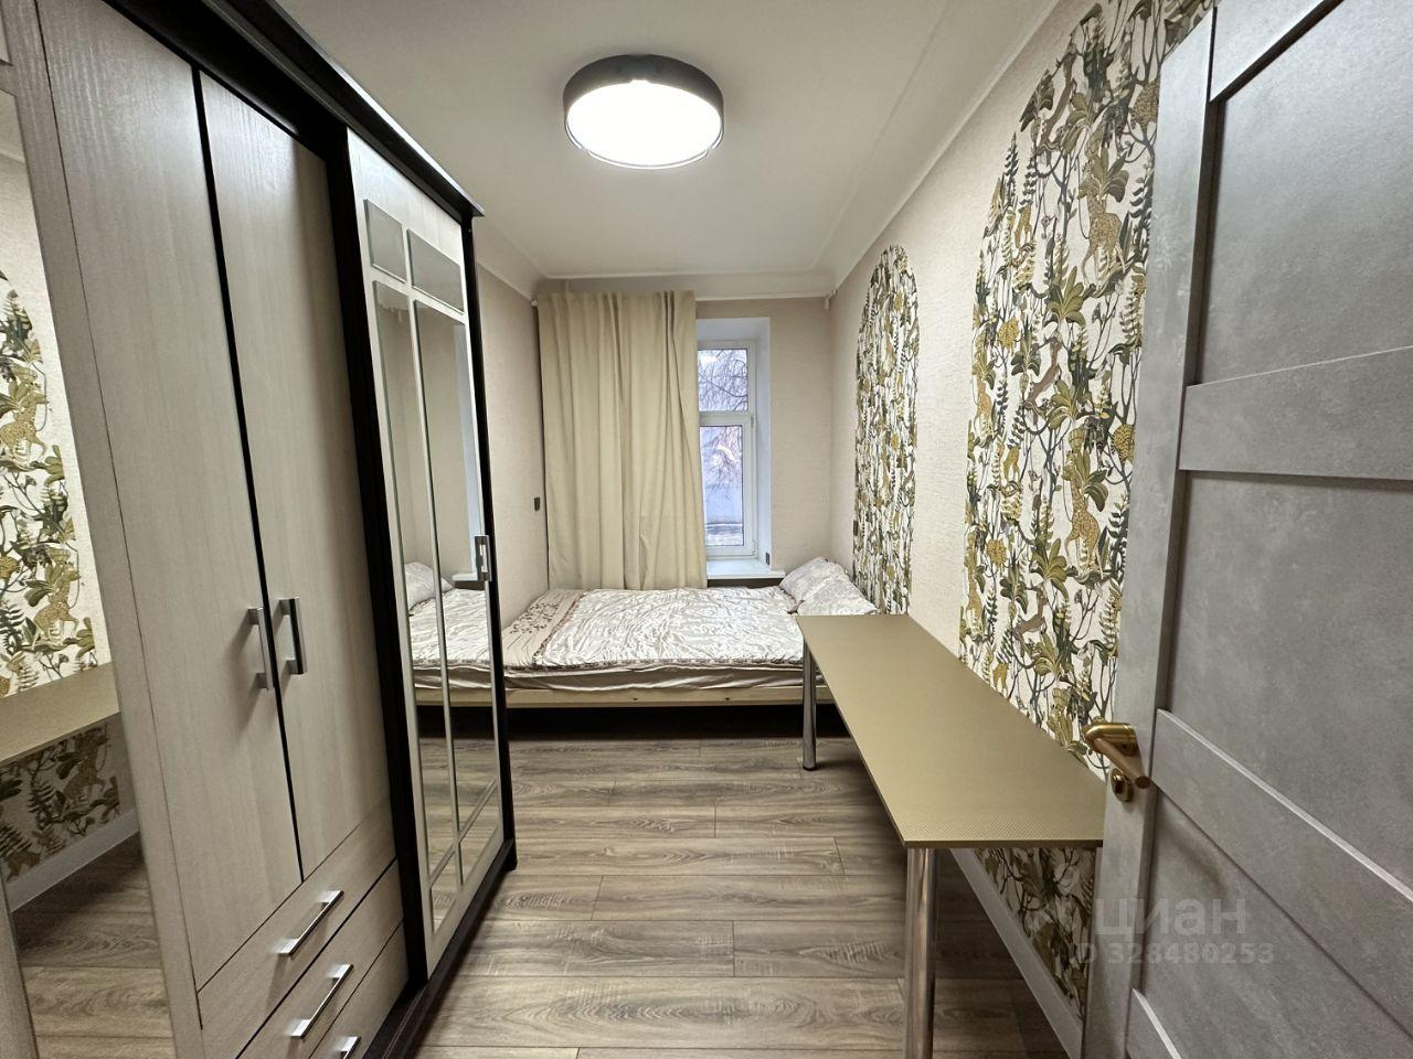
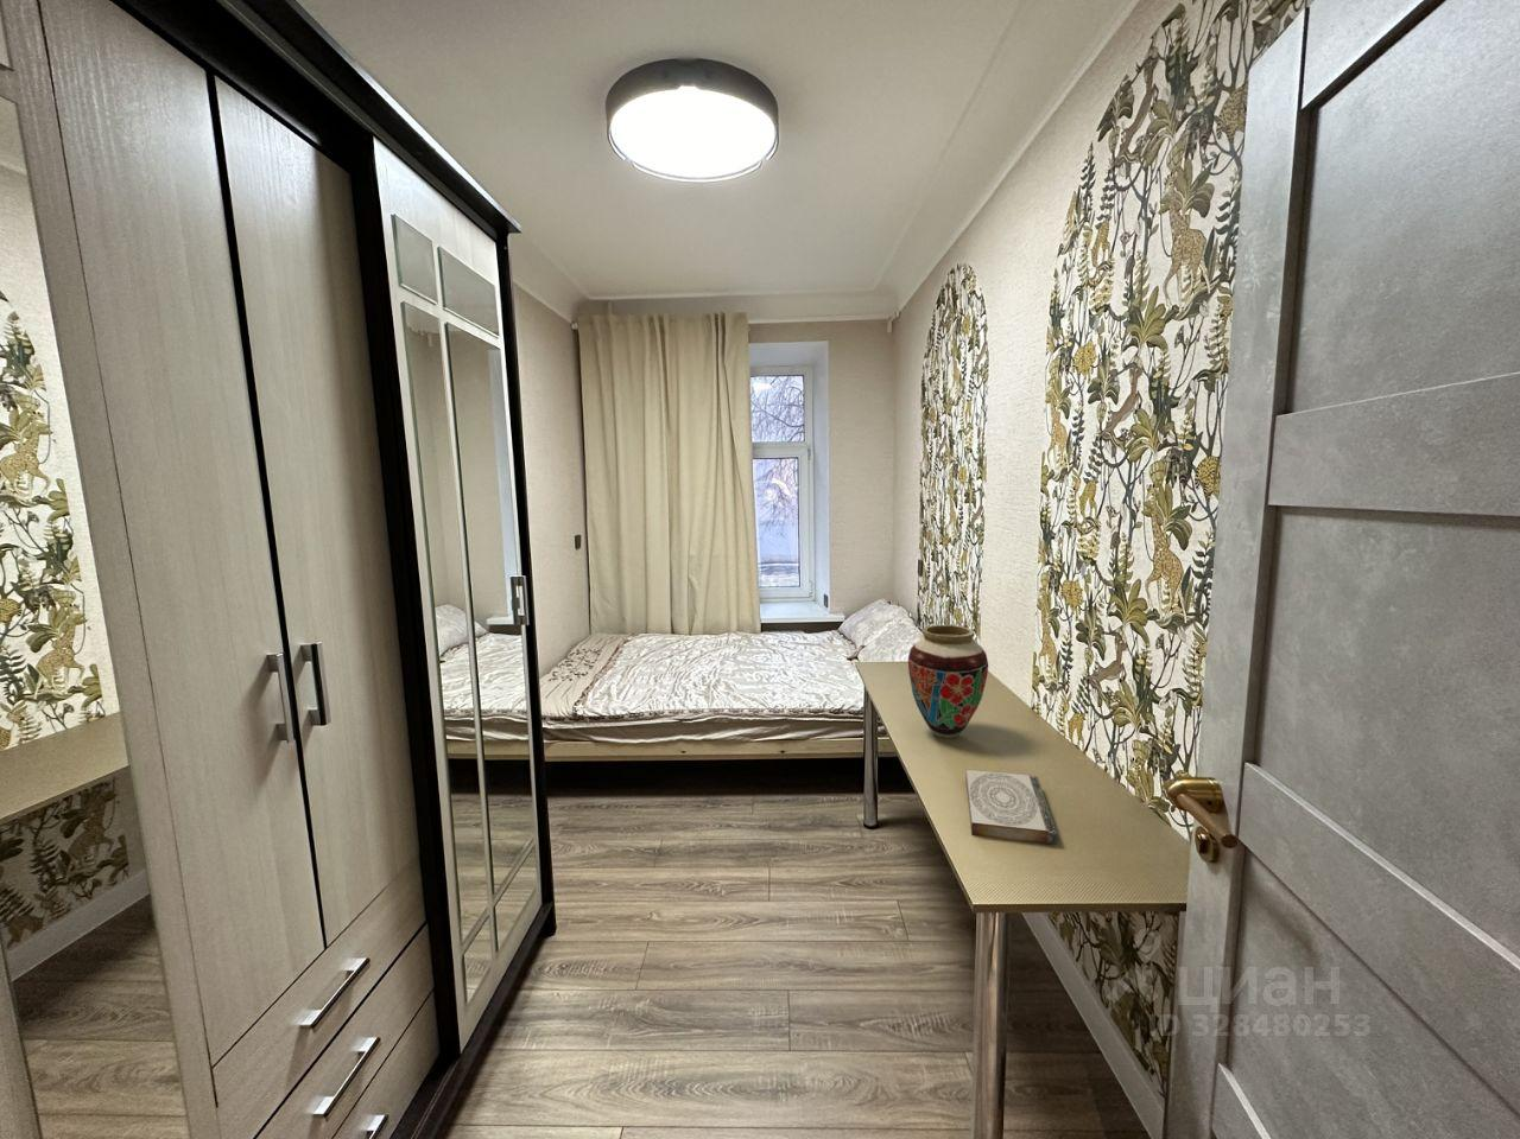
+ vase [907,625,989,739]
+ book [965,768,1059,846]
